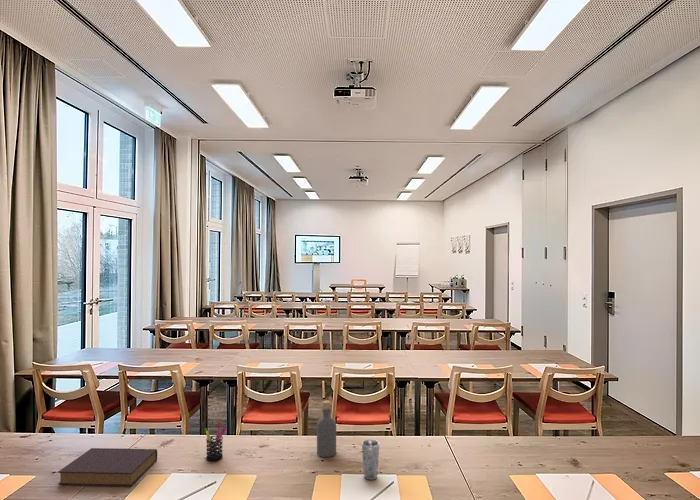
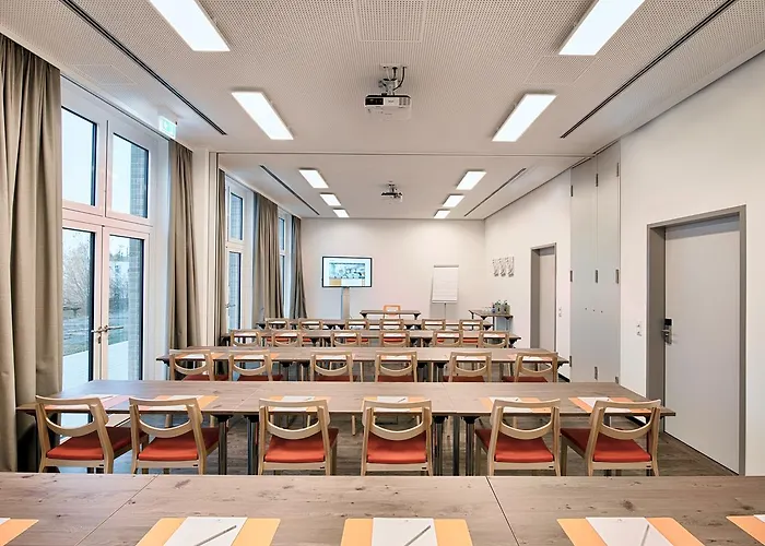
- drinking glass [361,438,380,481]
- book [57,447,158,487]
- pen holder [204,421,228,462]
- bottle [316,399,337,458]
